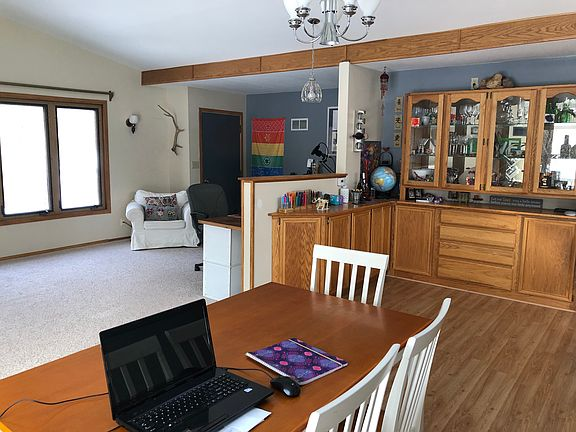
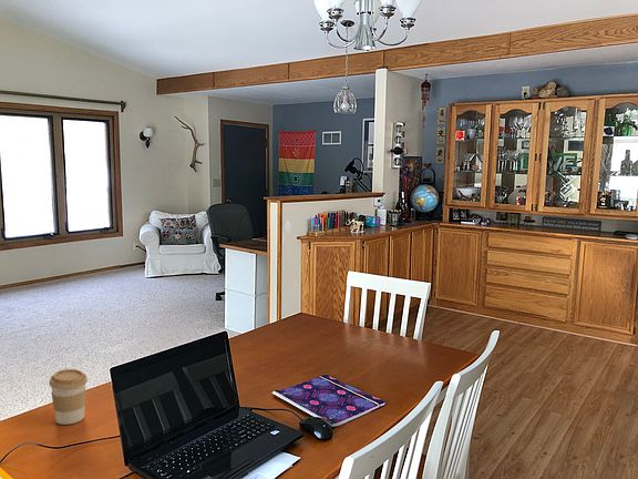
+ coffee cup [49,368,89,426]
